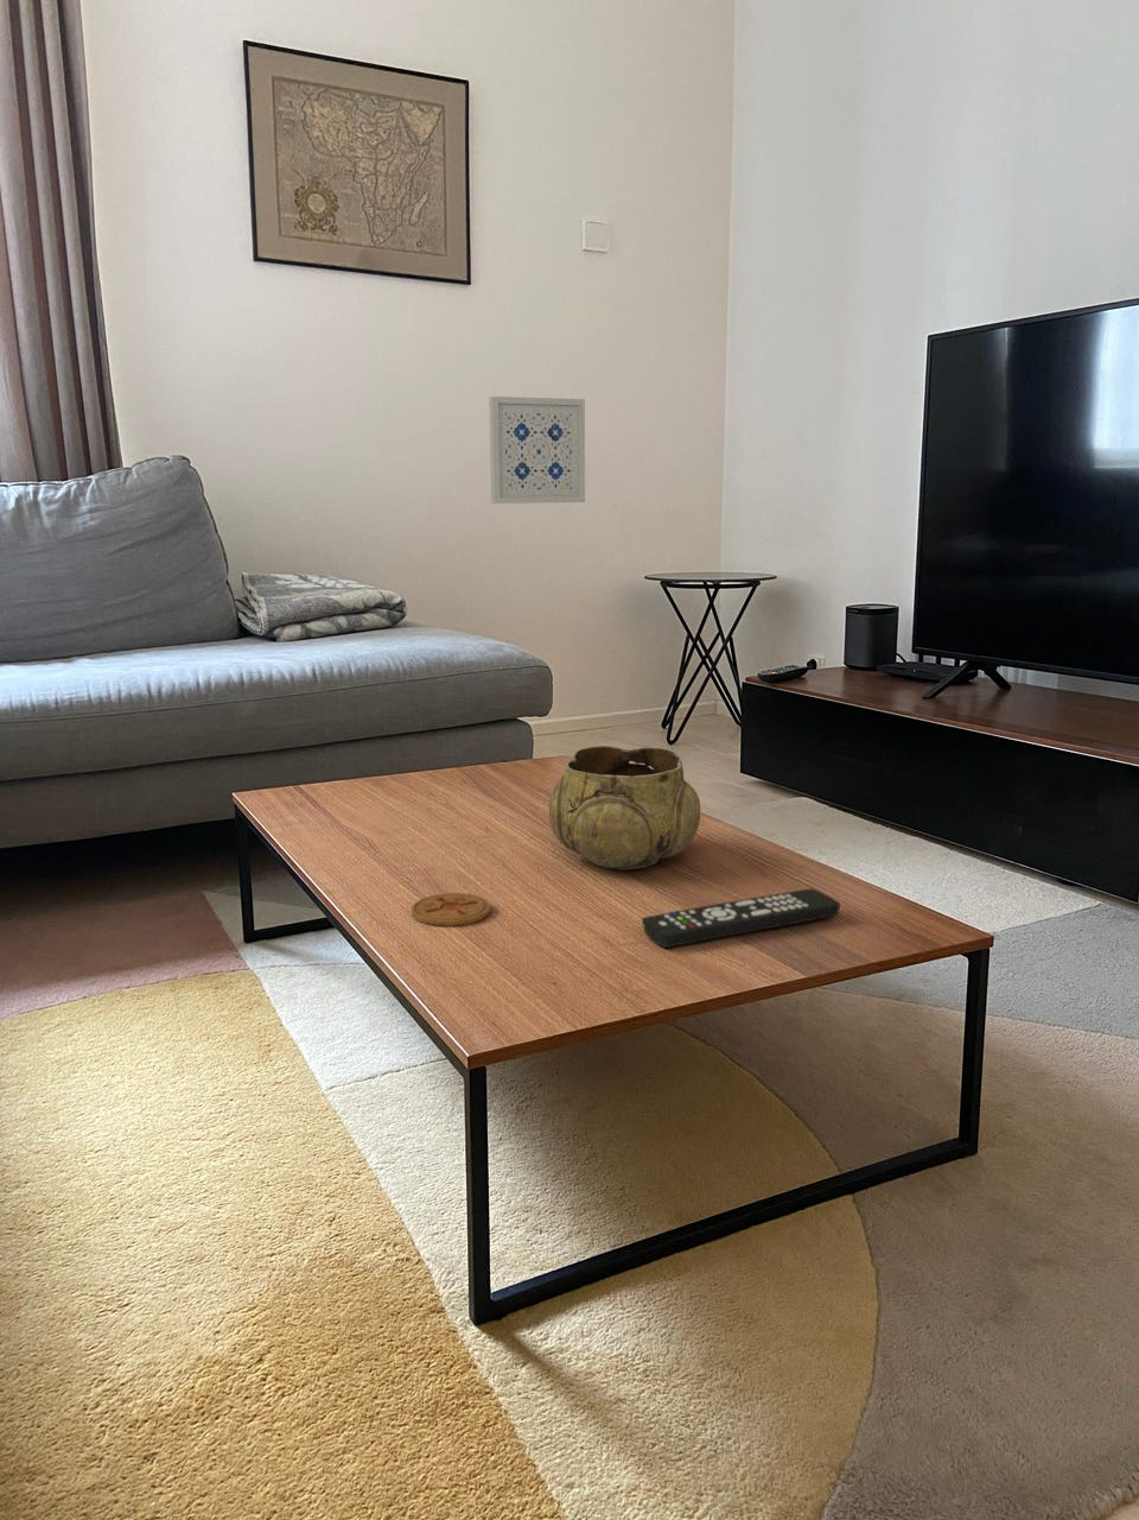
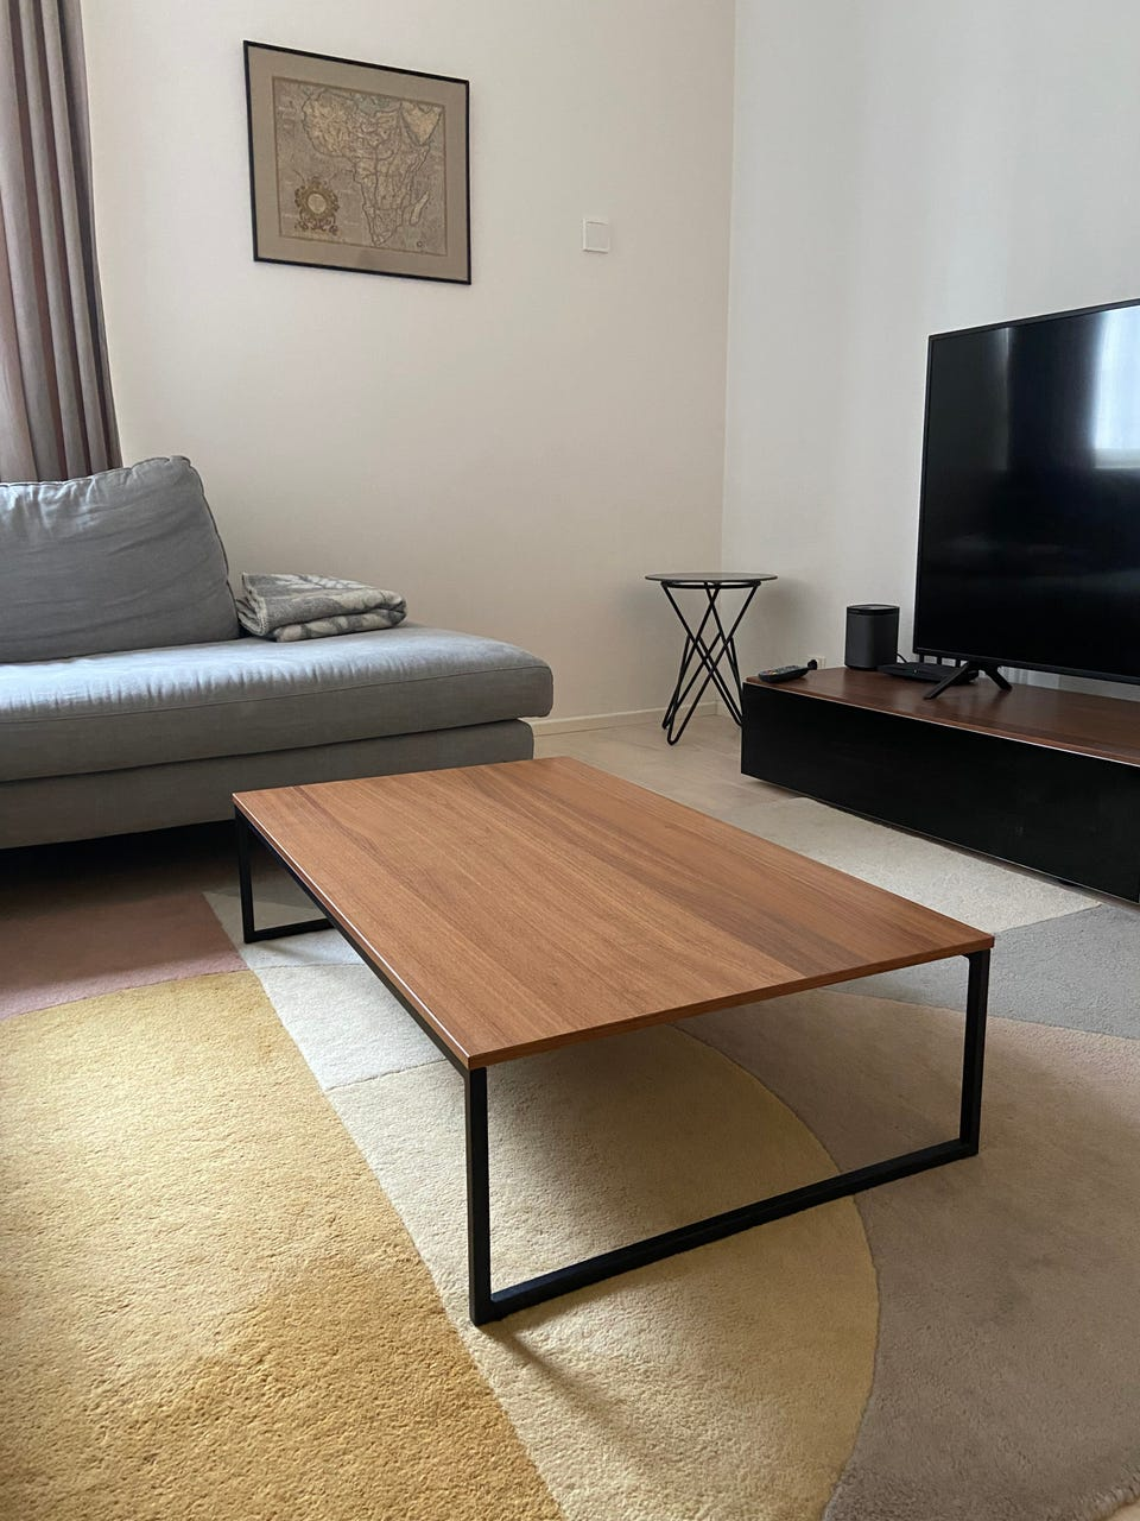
- coaster [410,892,493,928]
- decorative bowl [548,744,701,870]
- remote control [640,888,841,949]
- wall art [488,395,586,505]
